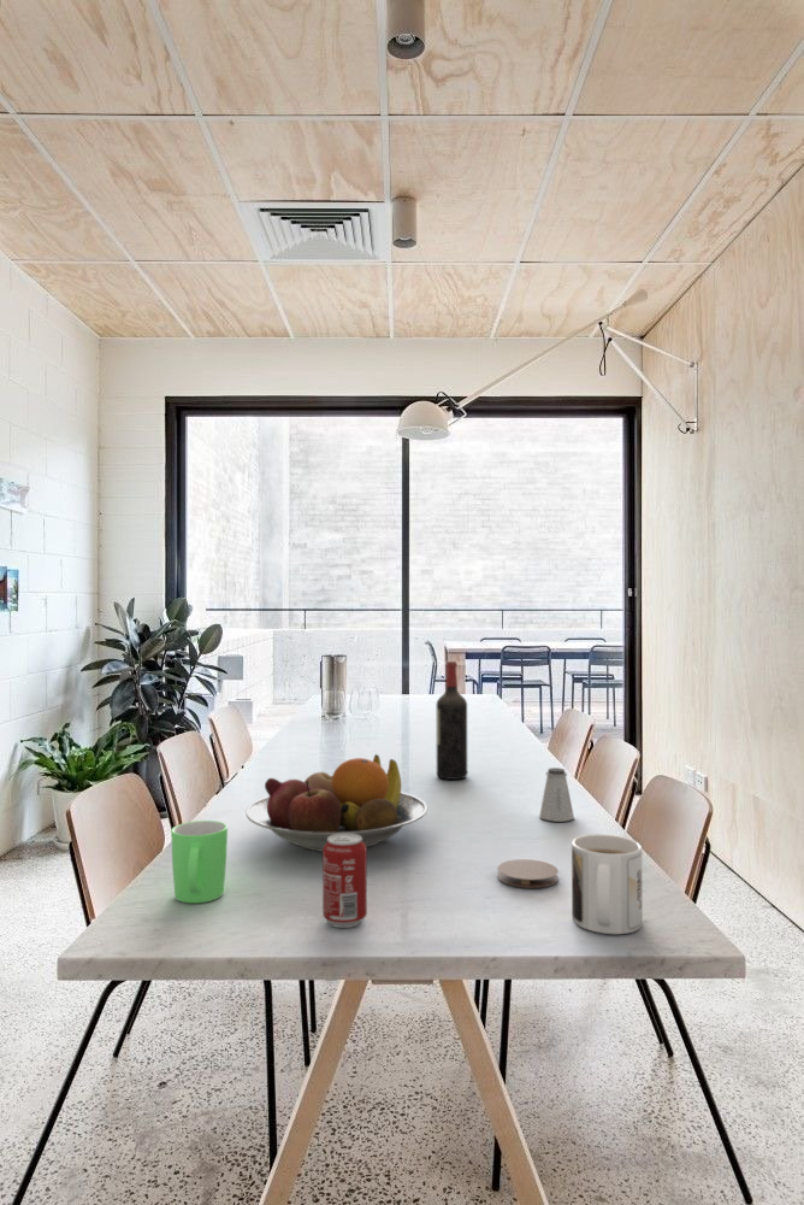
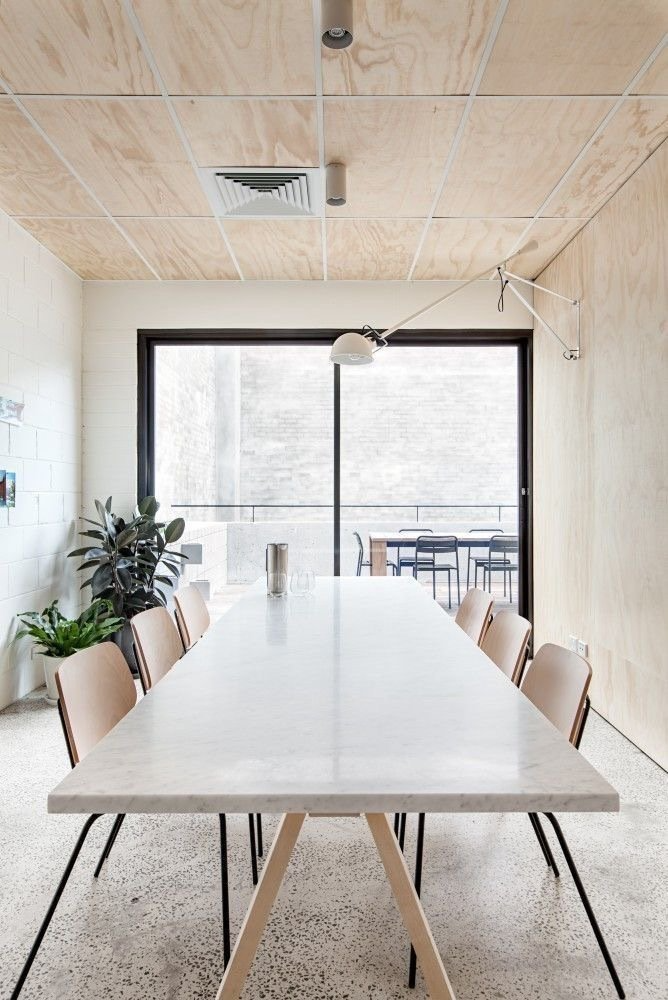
- saltshaker [538,766,575,823]
- mug [170,819,229,904]
- mug [571,833,644,935]
- fruit bowl [244,753,428,853]
- coaster [496,858,560,889]
- beverage can [321,833,368,929]
- wine bottle [436,660,468,781]
